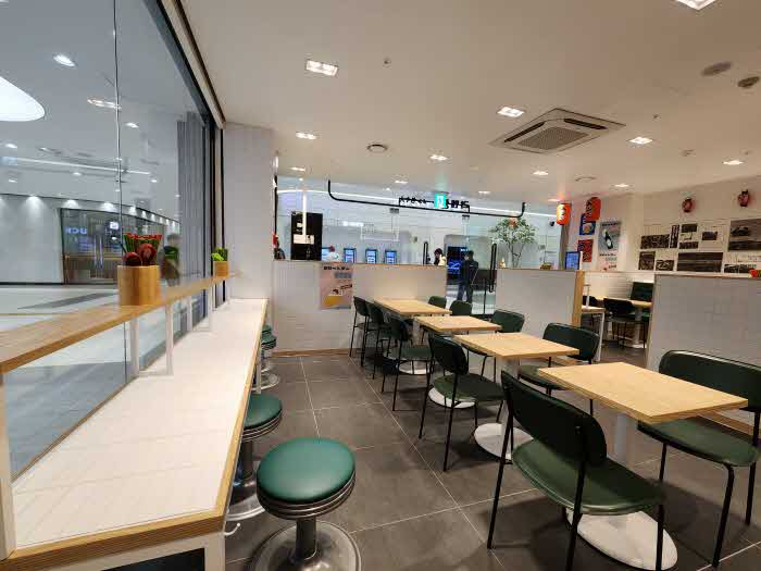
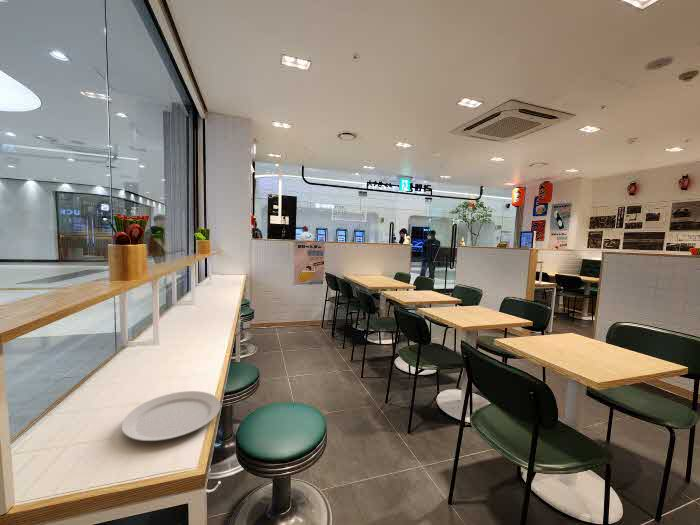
+ plate [121,390,222,442]
